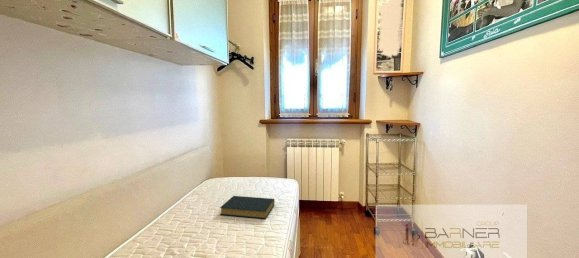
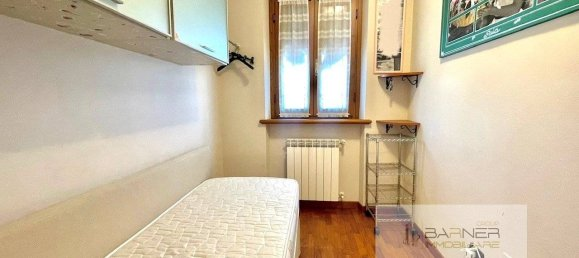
- hardback book [219,195,275,220]
